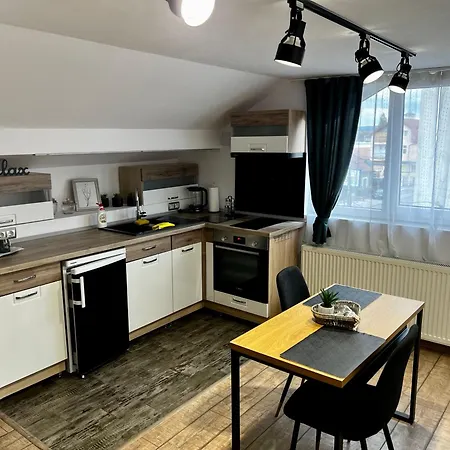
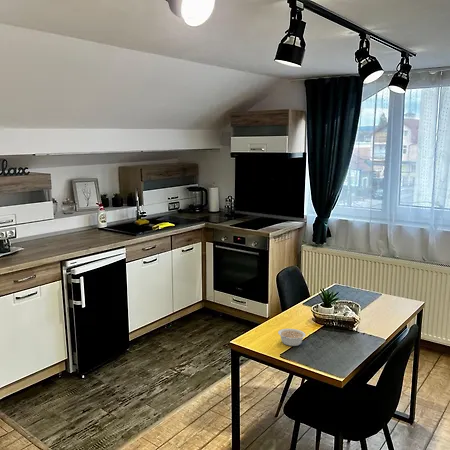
+ legume [277,328,306,347]
